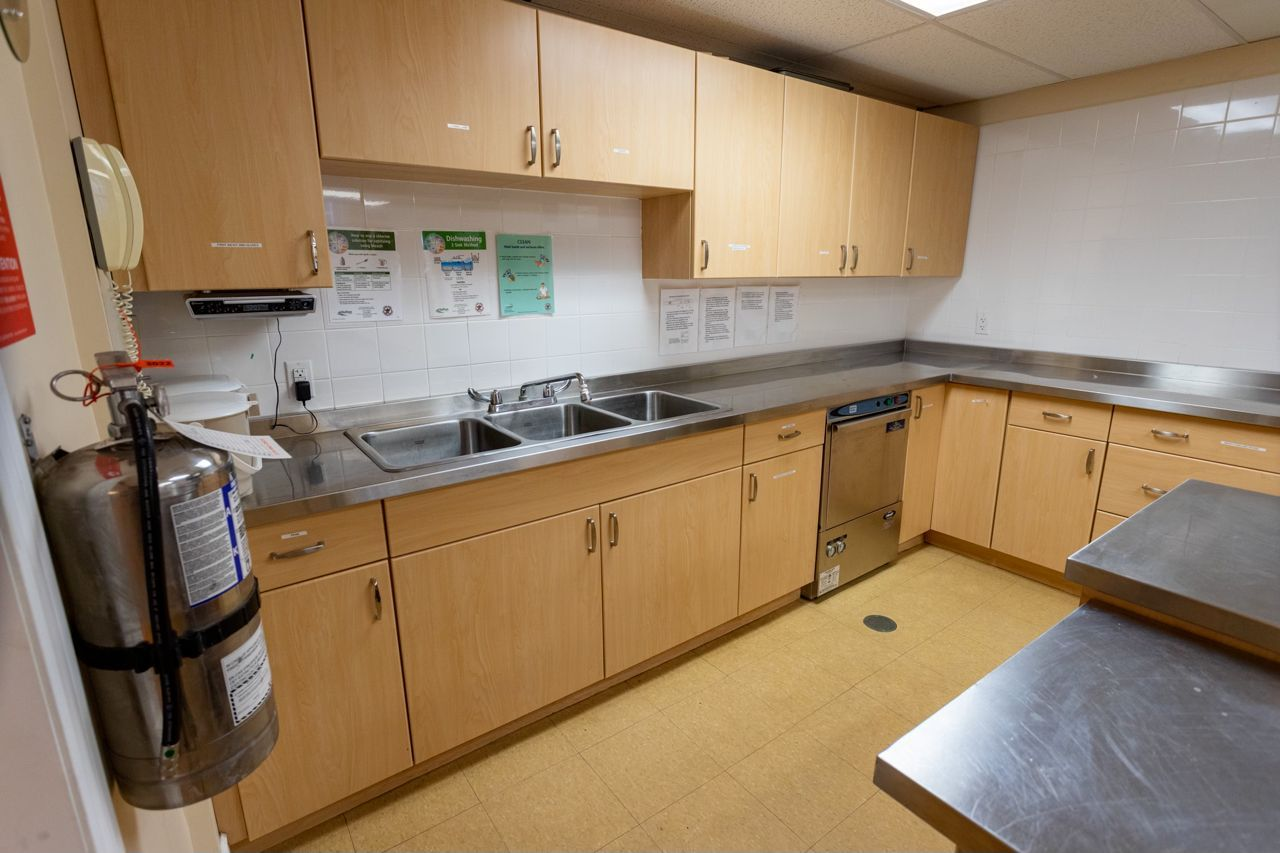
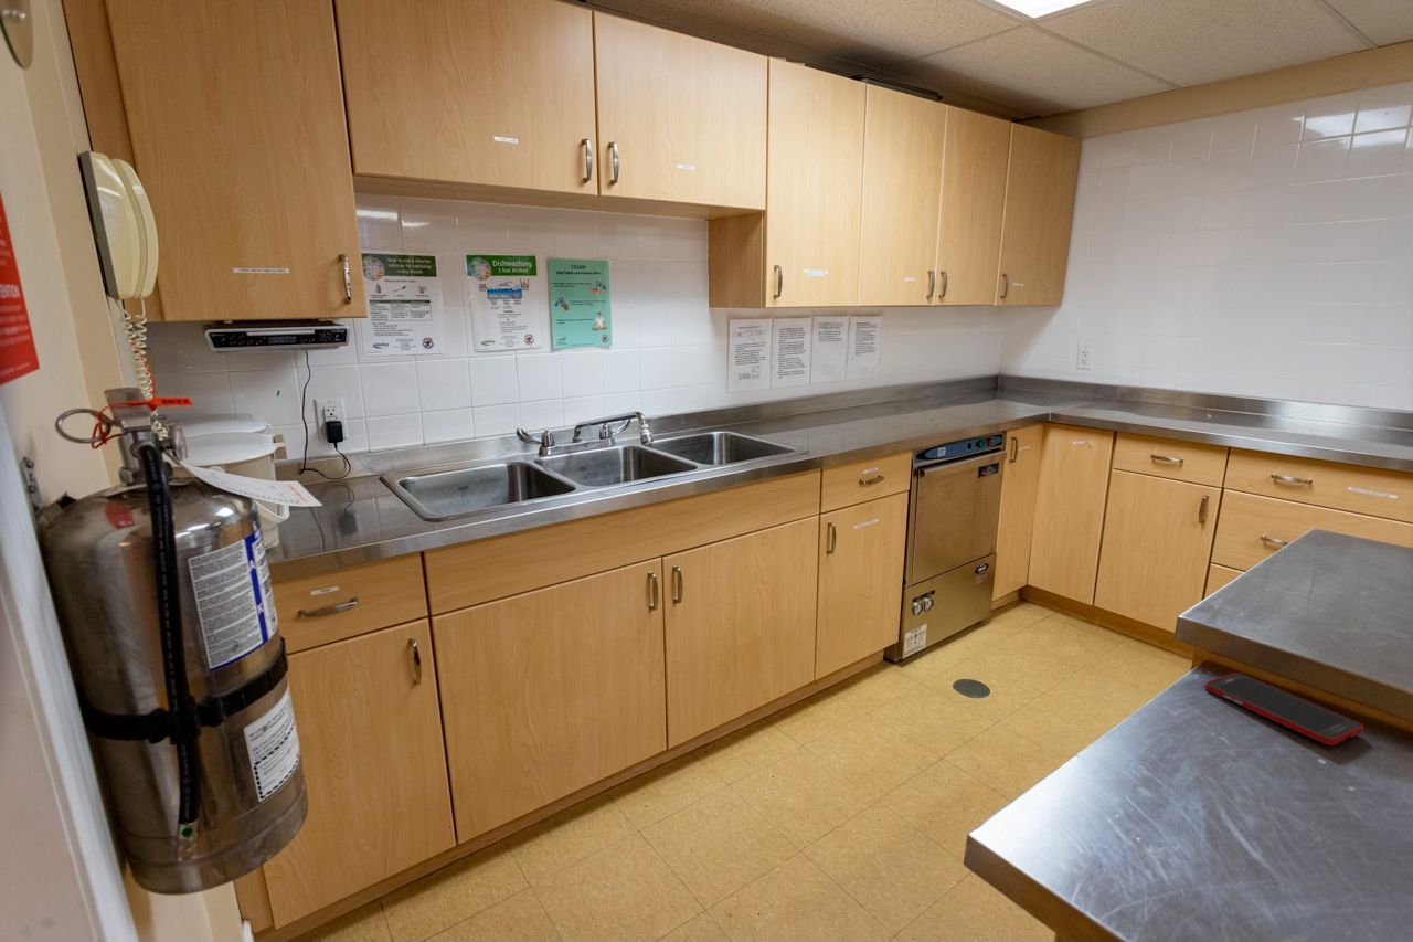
+ cell phone [1204,671,1364,747]
